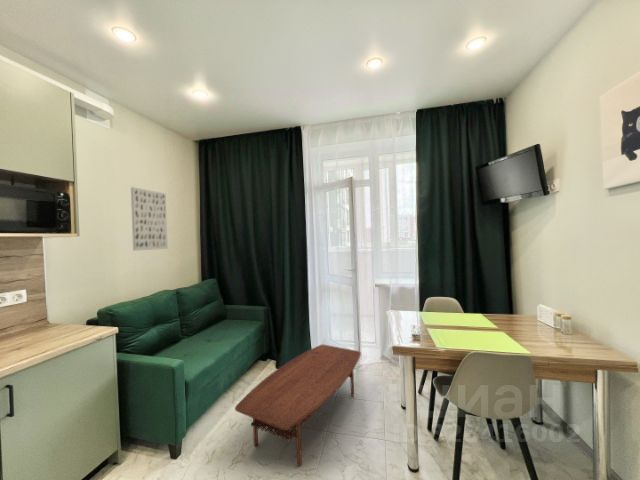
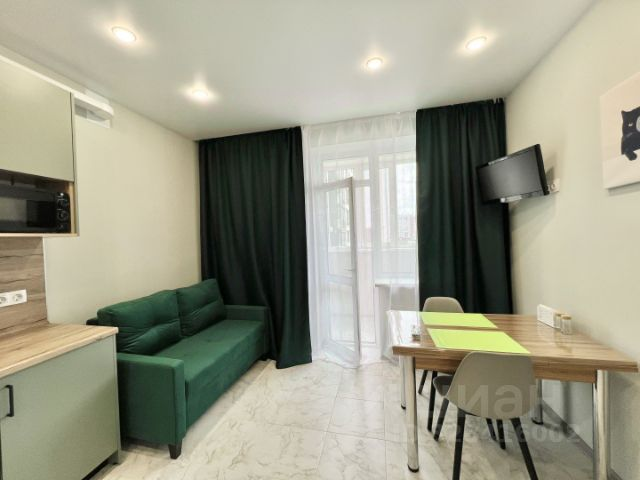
- coffee table [234,344,362,467]
- wall art [130,186,169,252]
